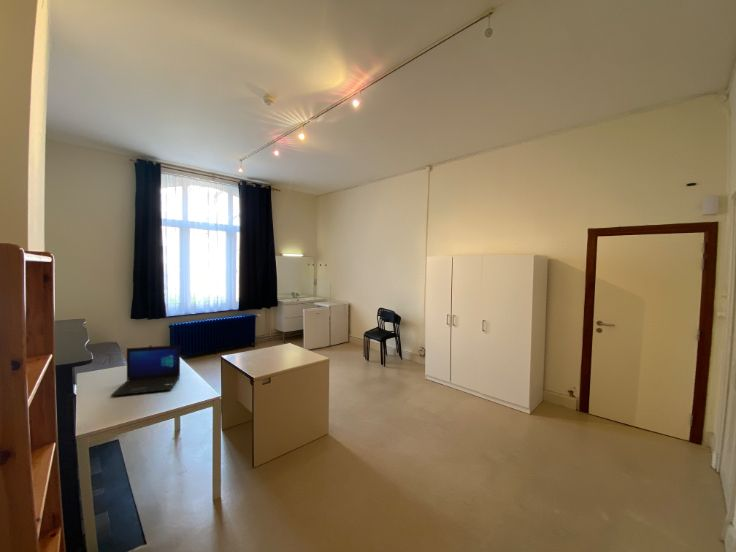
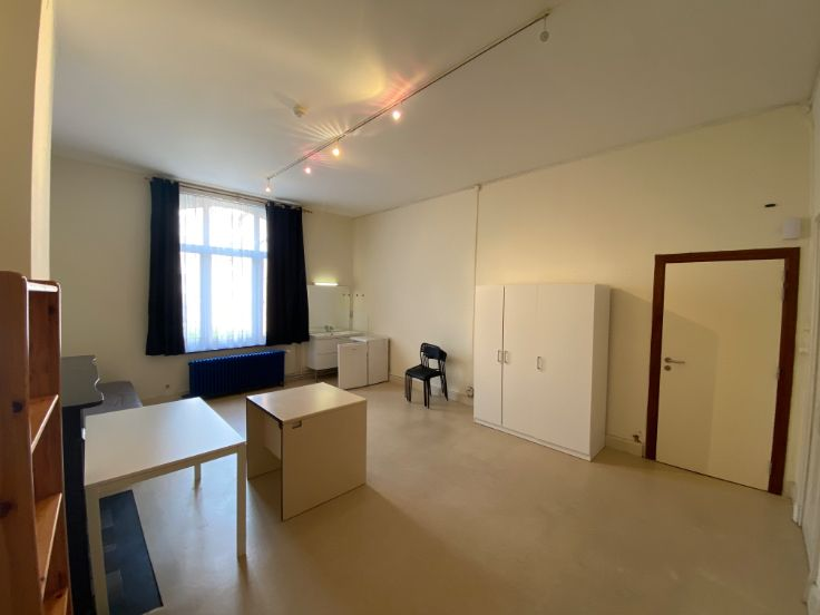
- laptop [110,344,181,397]
